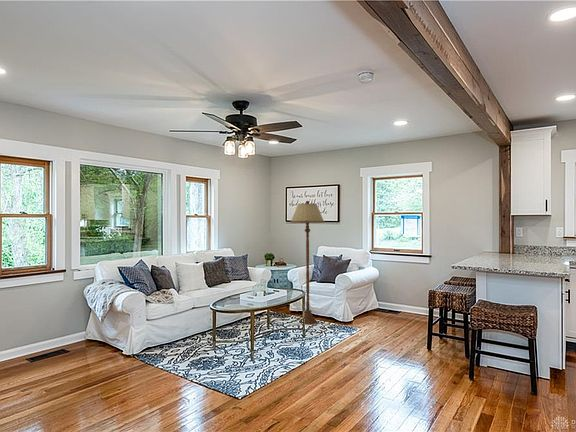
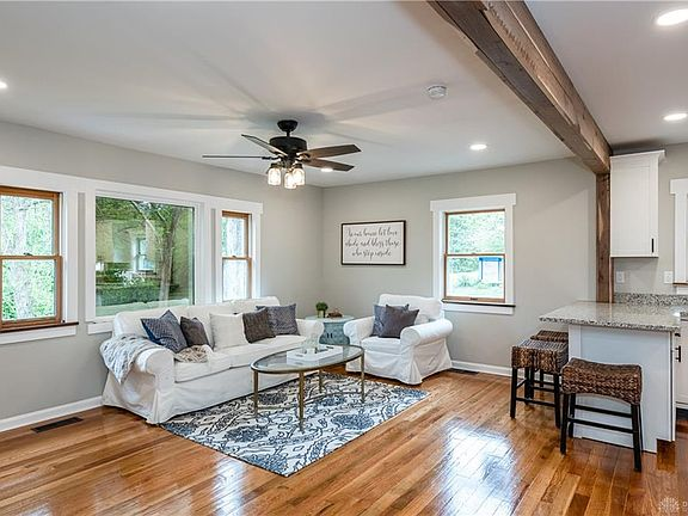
- floor lamp [289,200,325,325]
